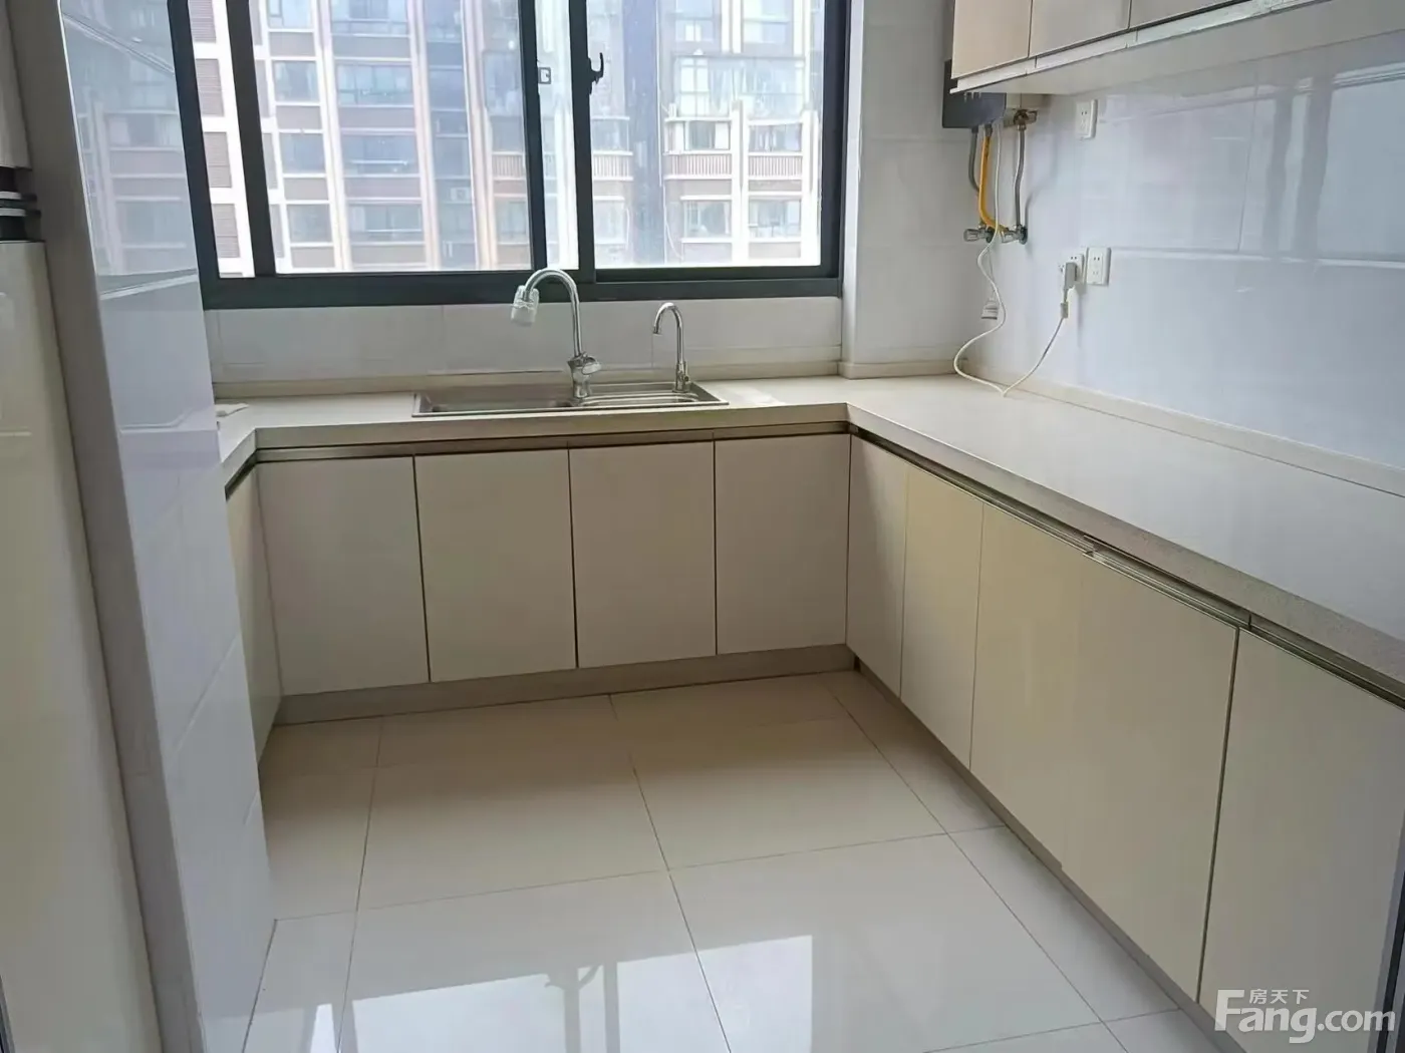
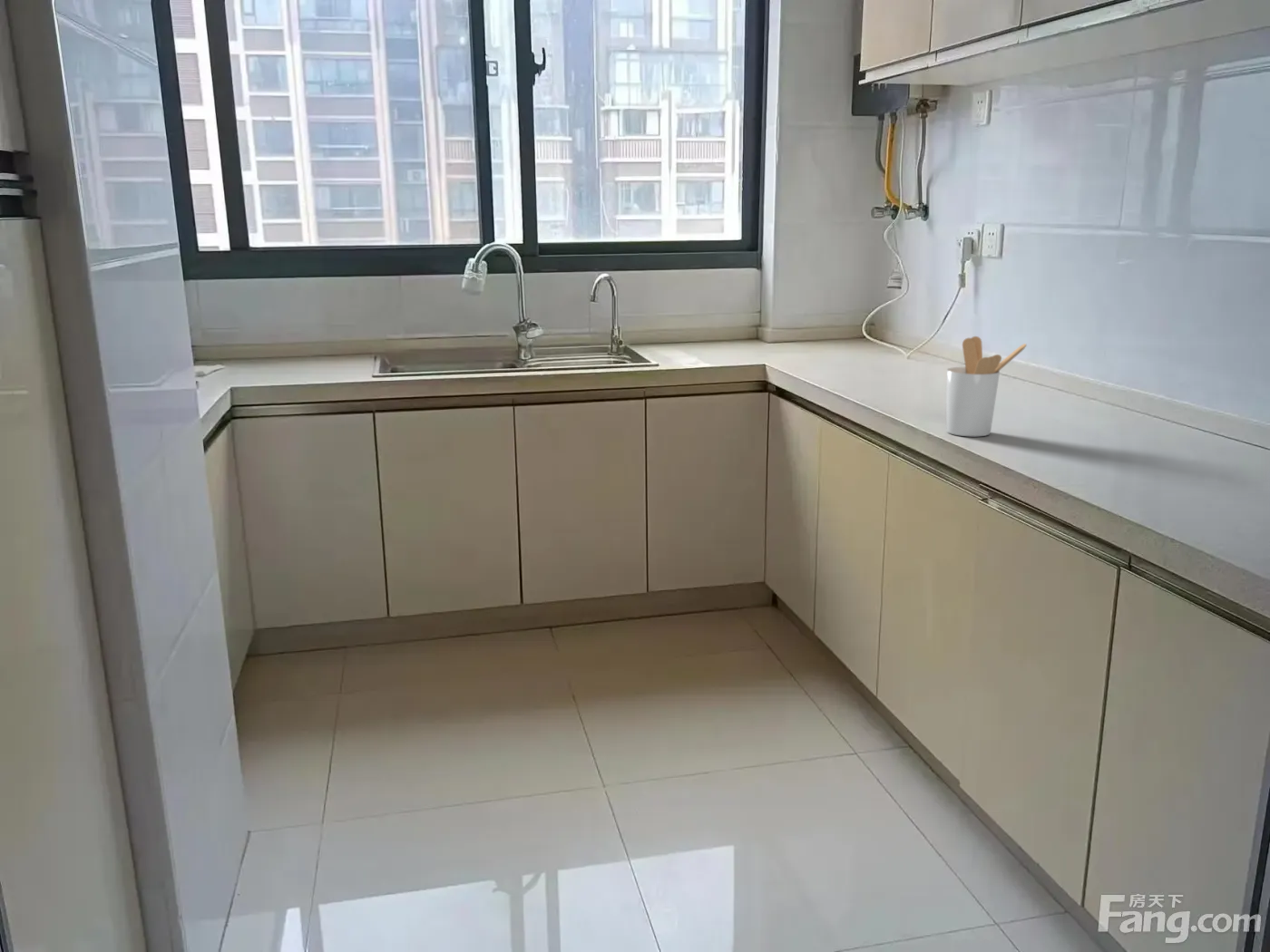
+ utensil holder [945,335,1028,437]
